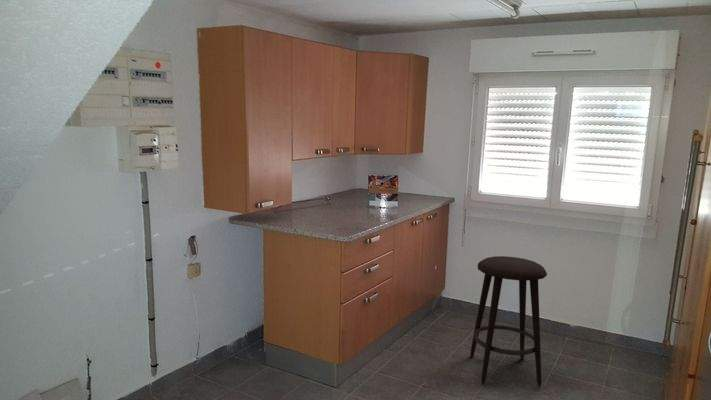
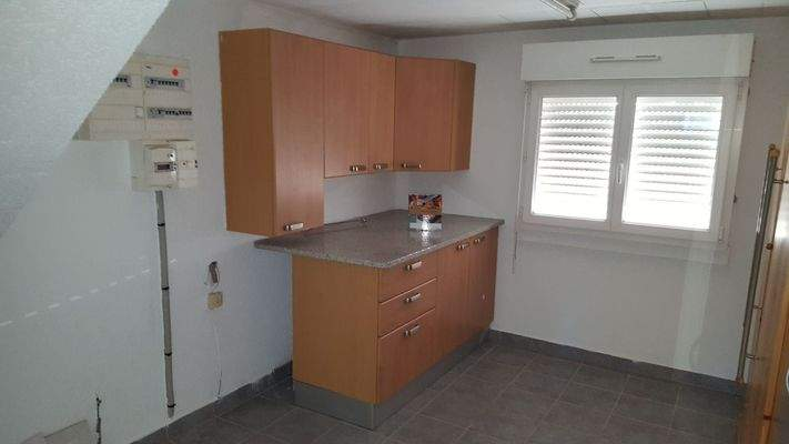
- stool [469,255,548,387]
